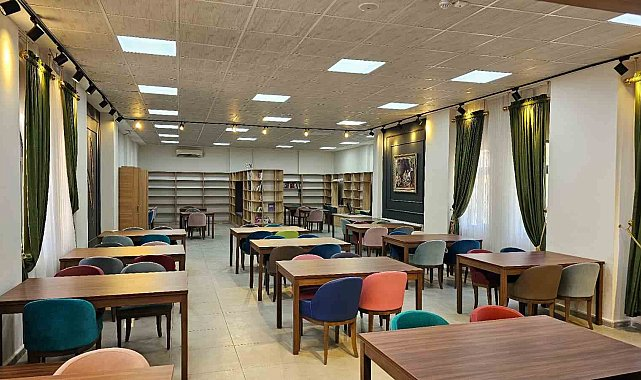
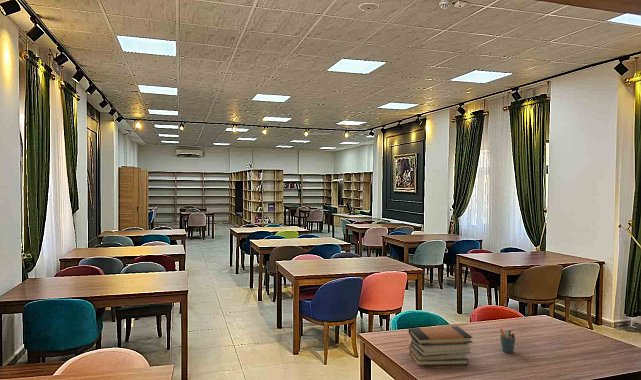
+ pen holder [499,328,517,354]
+ book stack [408,325,474,367]
